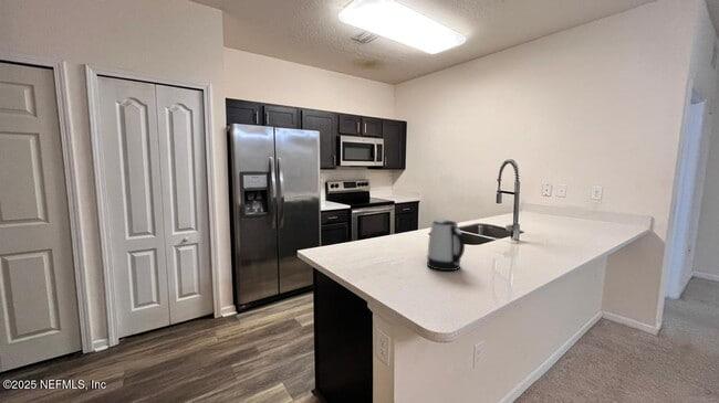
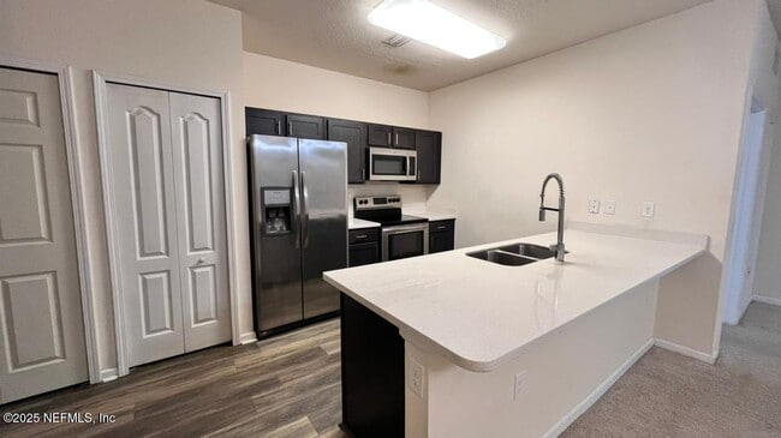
- kettle [426,219,466,272]
